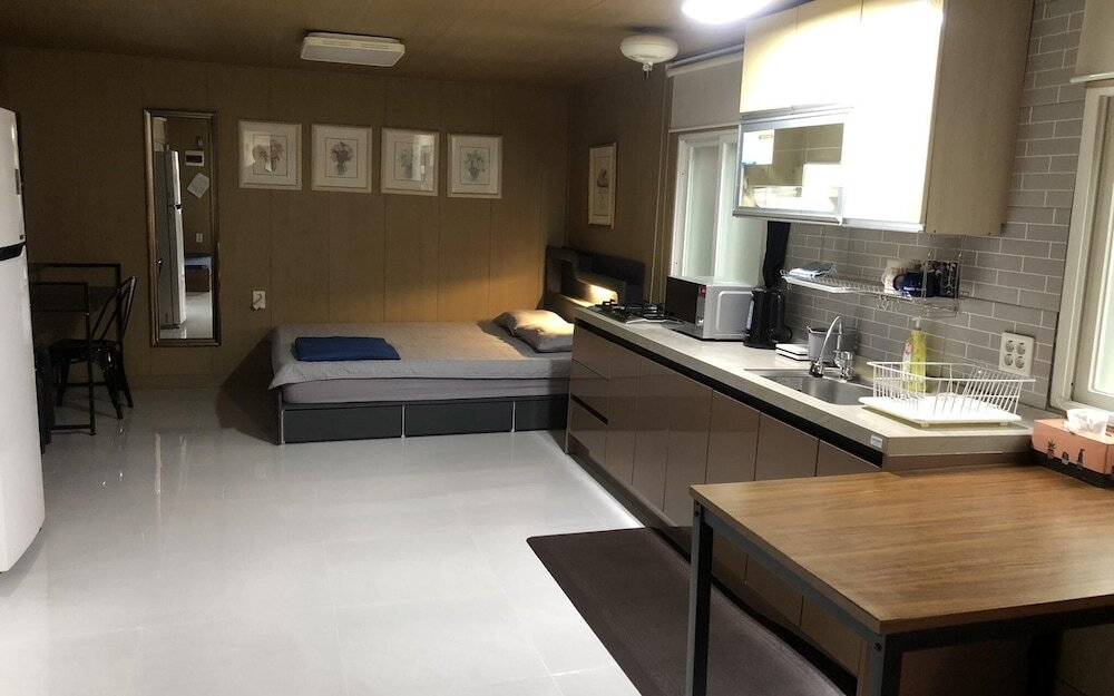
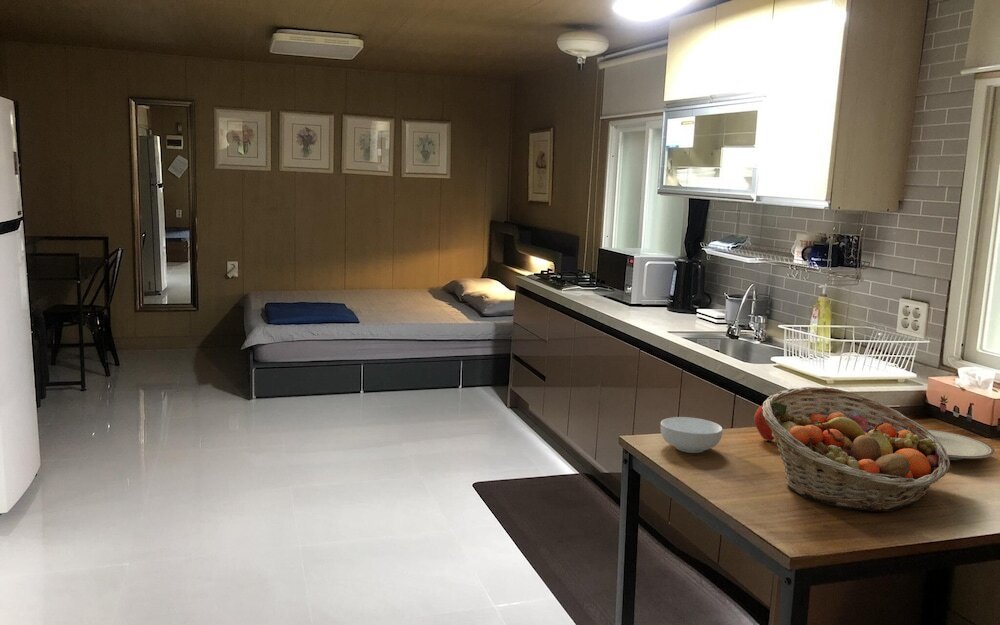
+ plate [926,428,996,461]
+ apple [753,404,775,442]
+ fruit basket [762,386,951,512]
+ cereal bowl [660,416,723,454]
